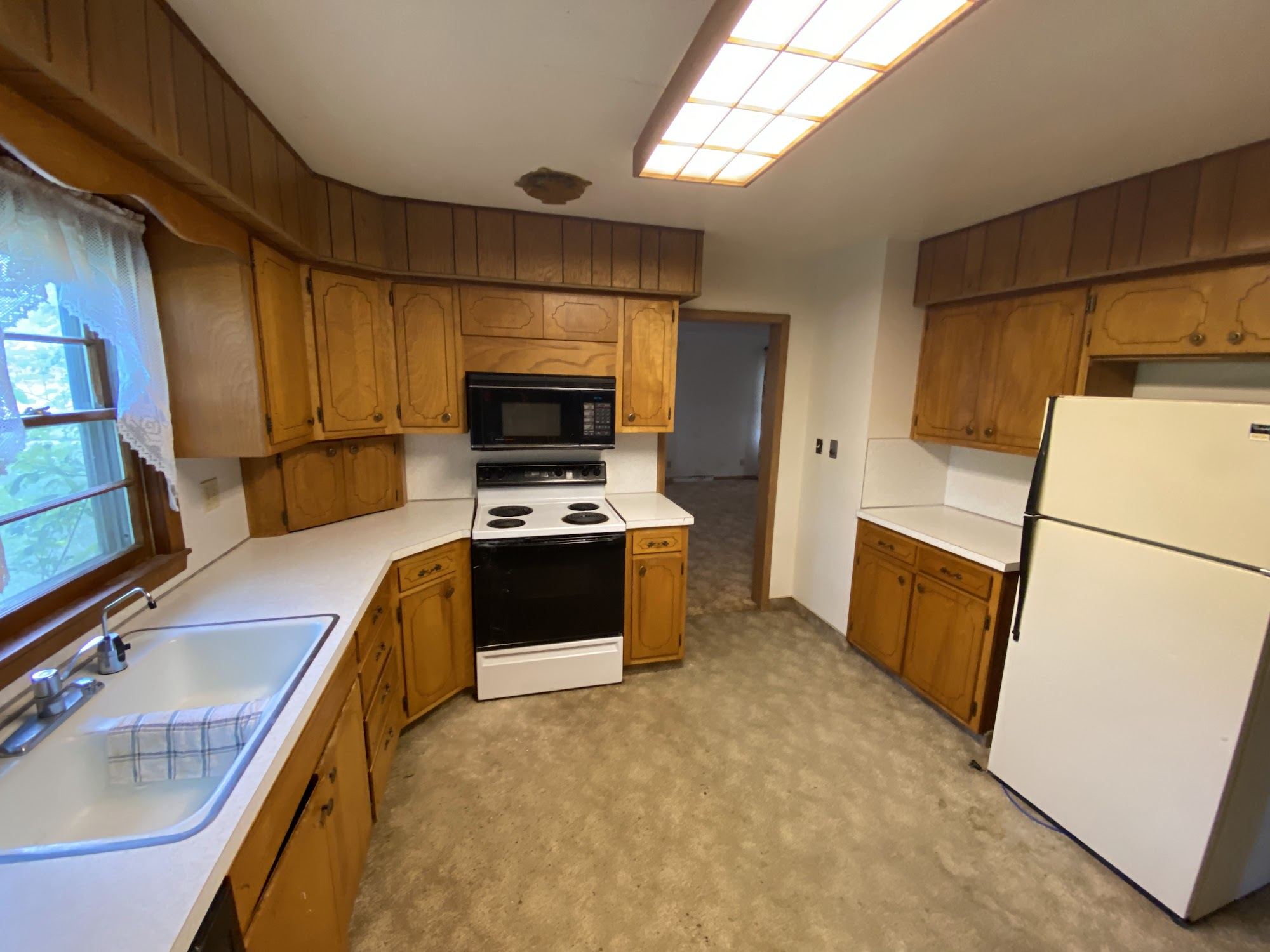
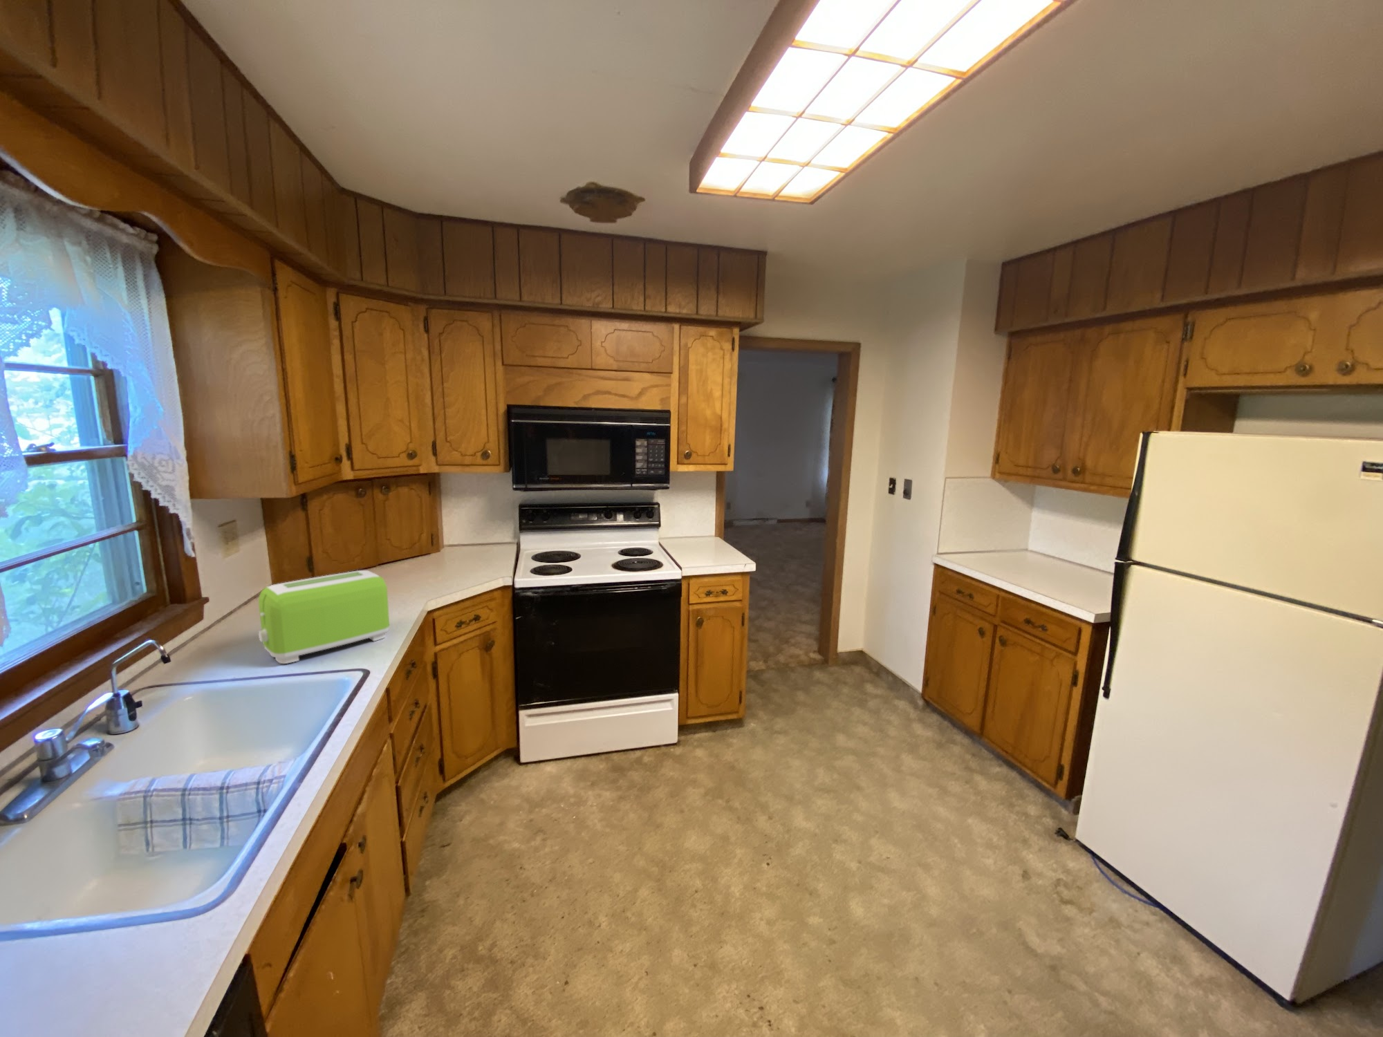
+ toaster [258,570,390,664]
